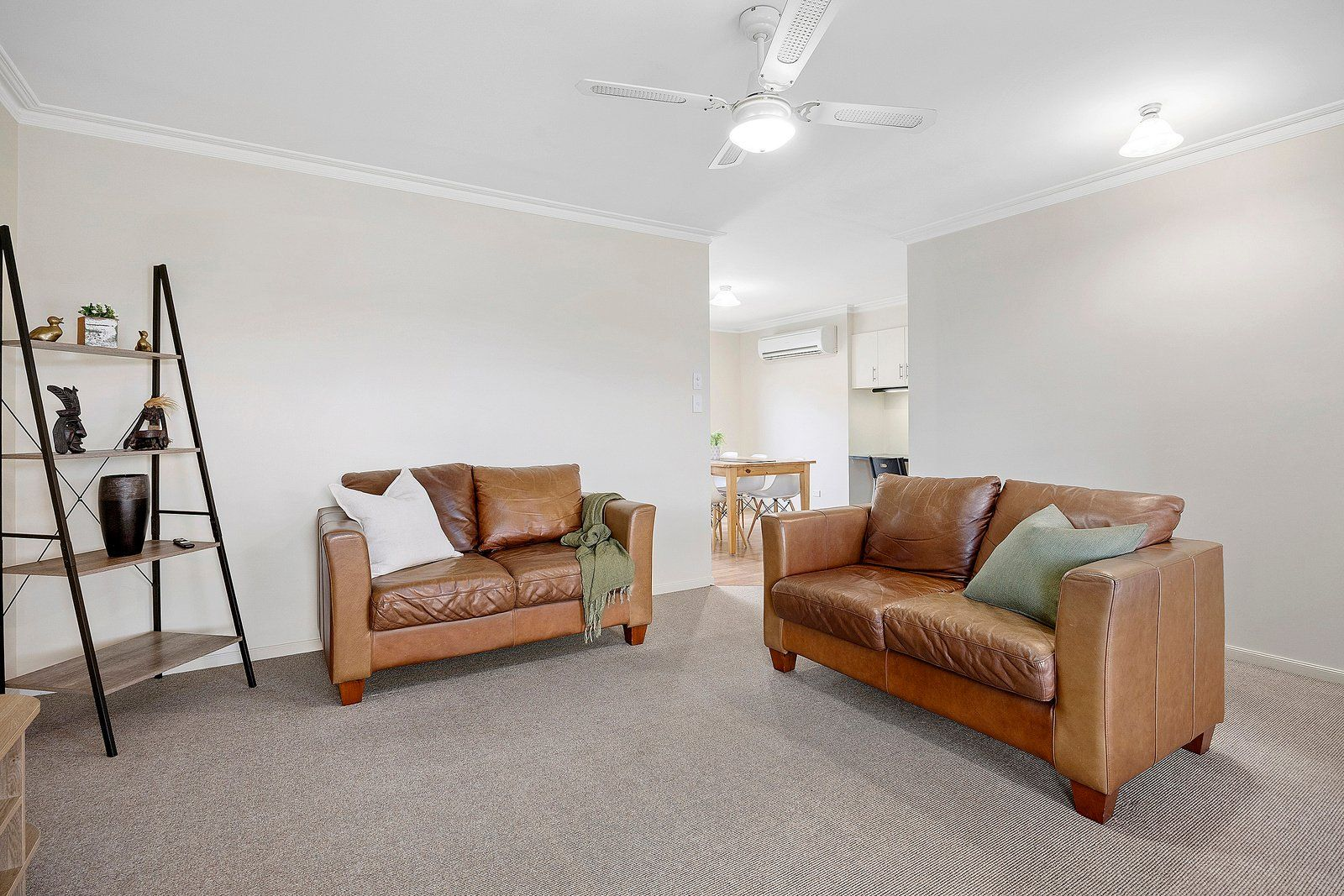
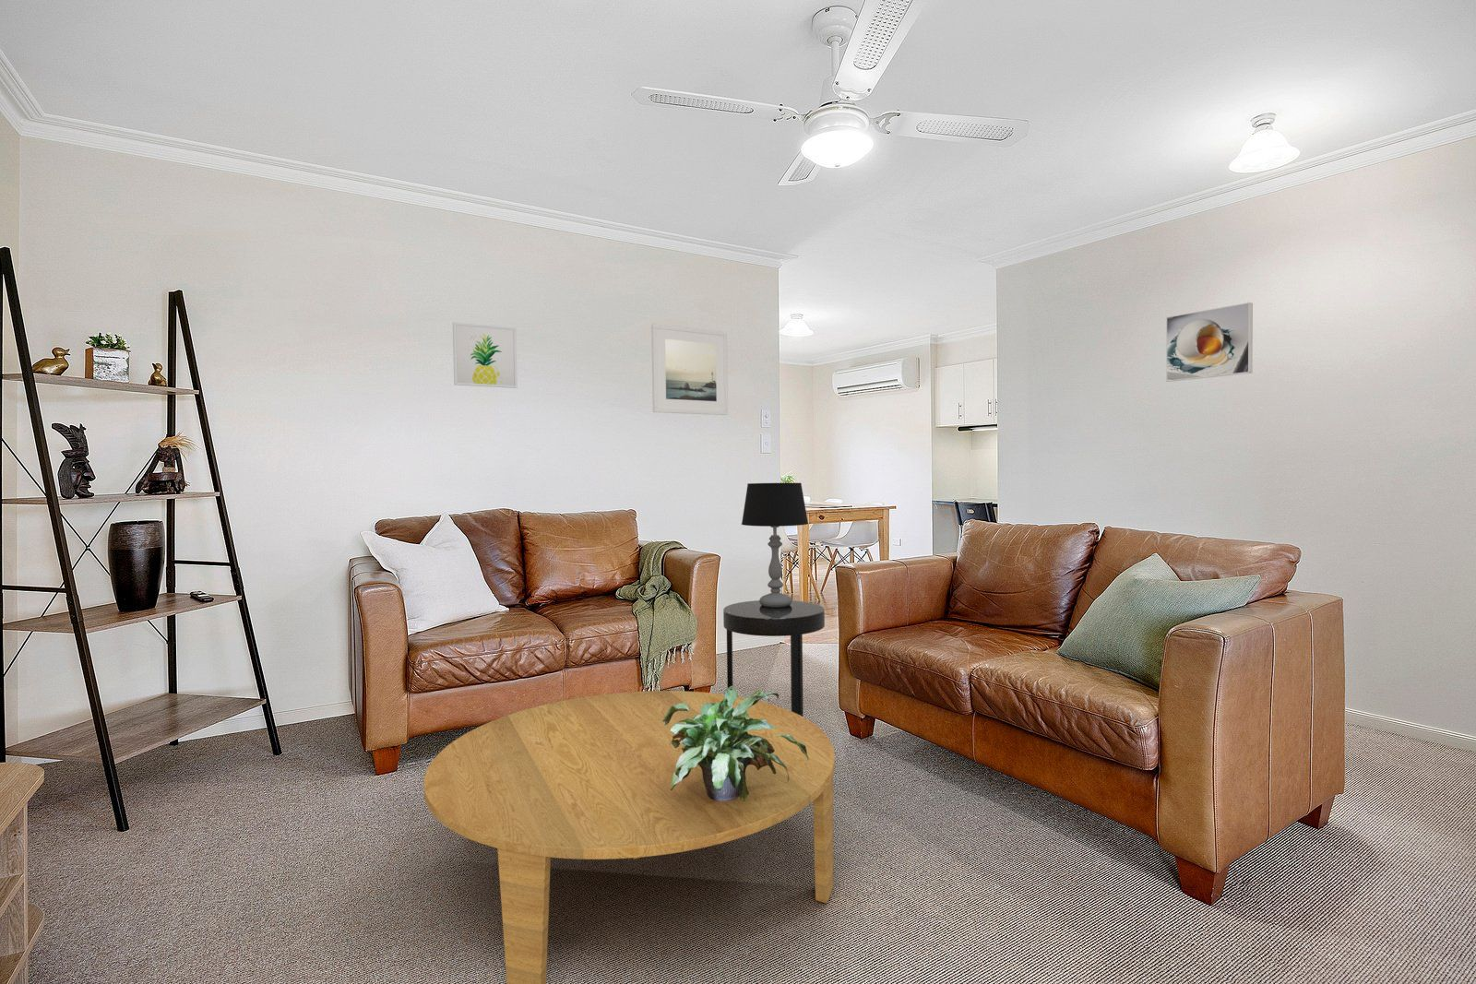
+ table lamp [741,482,809,607]
+ side table [723,600,826,716]
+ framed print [650,323,729,416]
+ wall art [452,321,518,389]
+ coffee table [423,690,836,984]
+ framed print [1165,302,1254,382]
+ potted plant [662,685,809,802]
